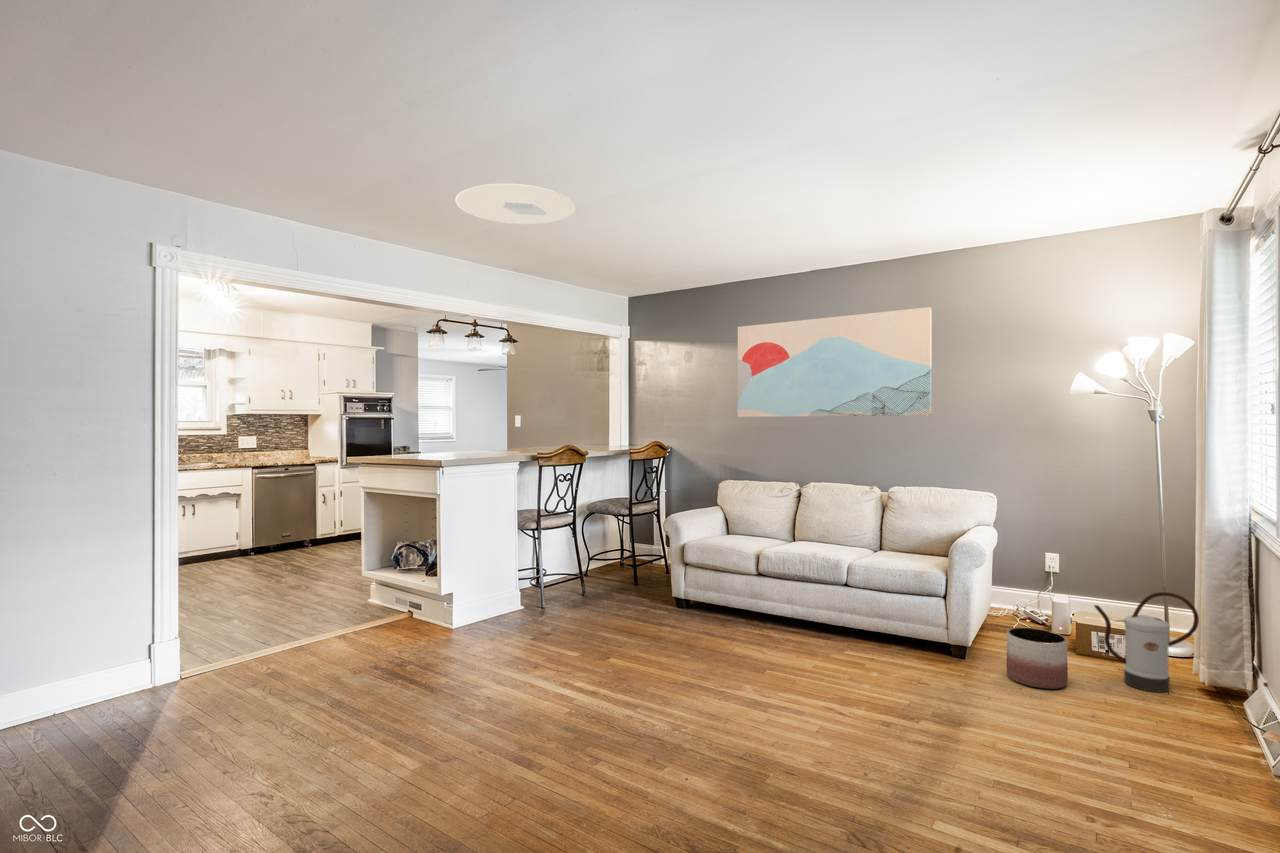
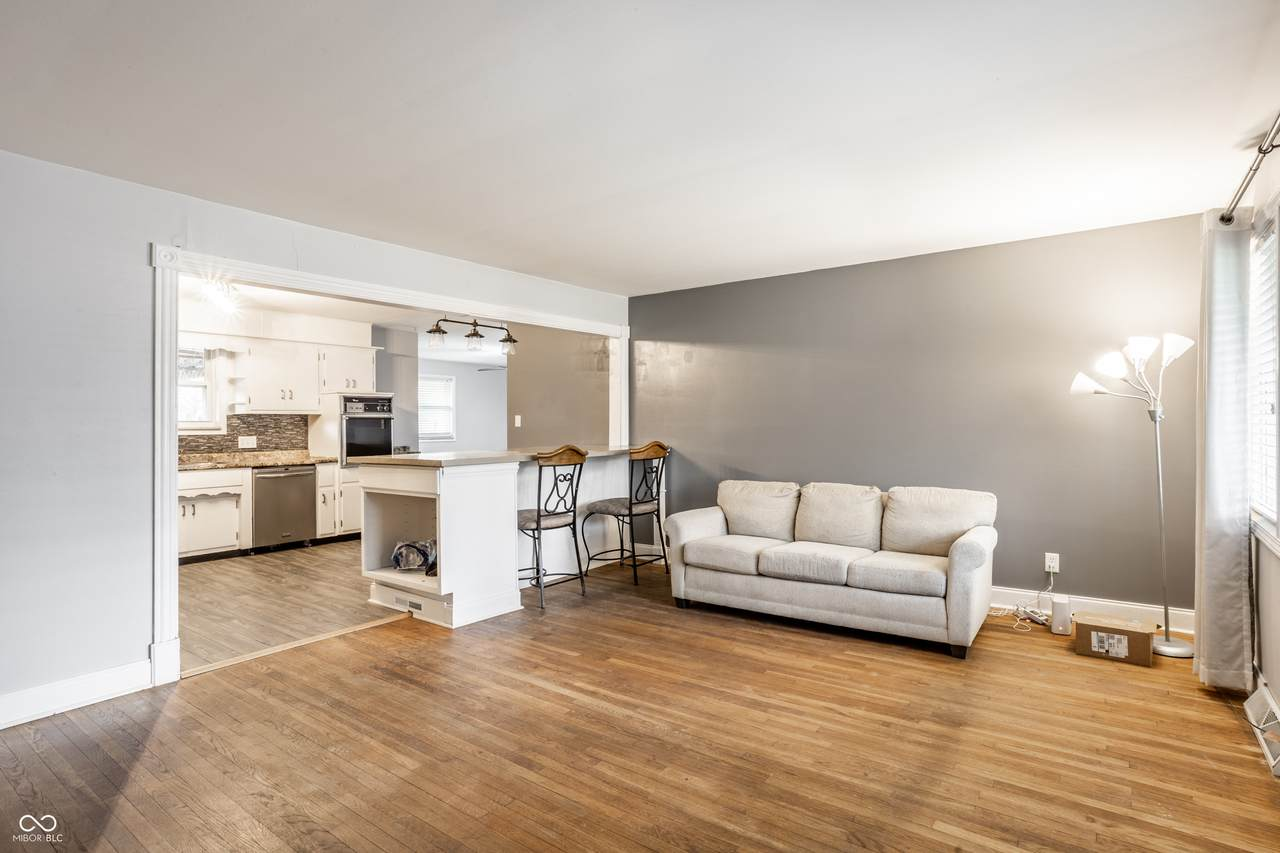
- watering can [1093,591,1200,693]
- ceiling light [454,183,576,225]
- wall art [737,306,933,418]
- planter [1006,626,1069,690]
